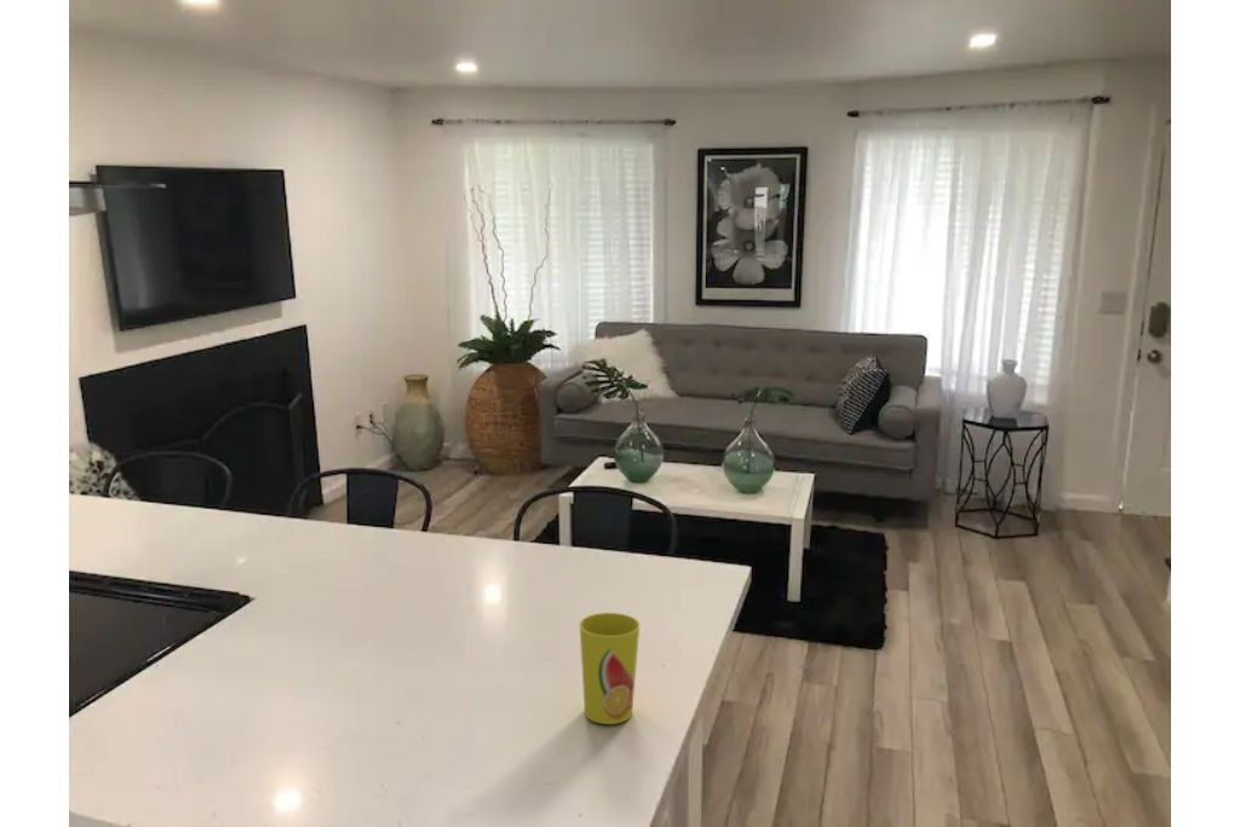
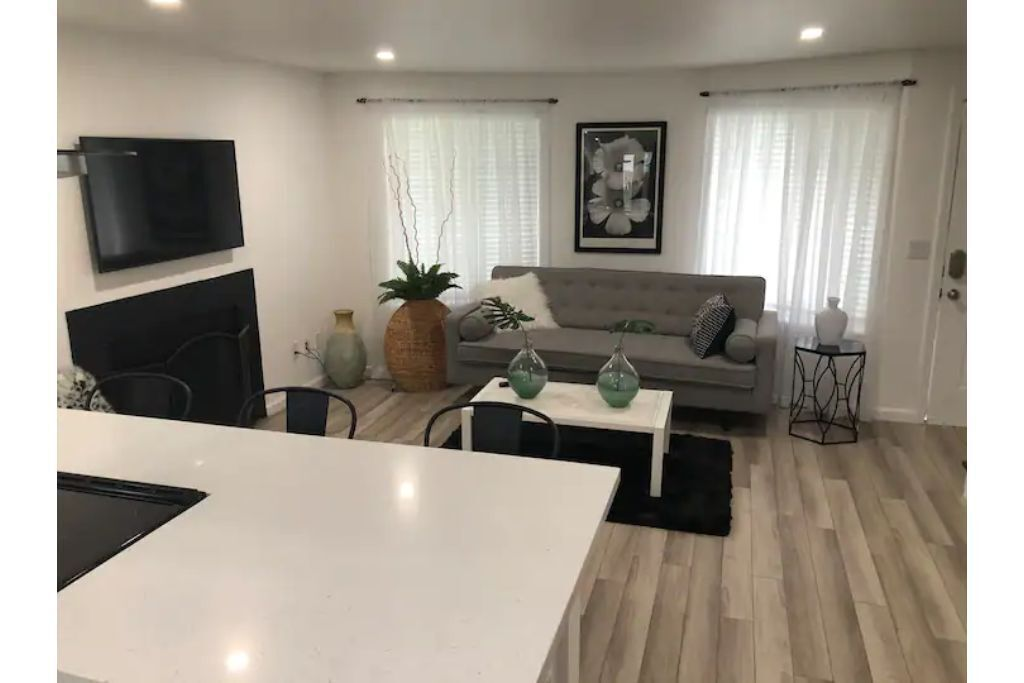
- cup [579,611,641,725]
